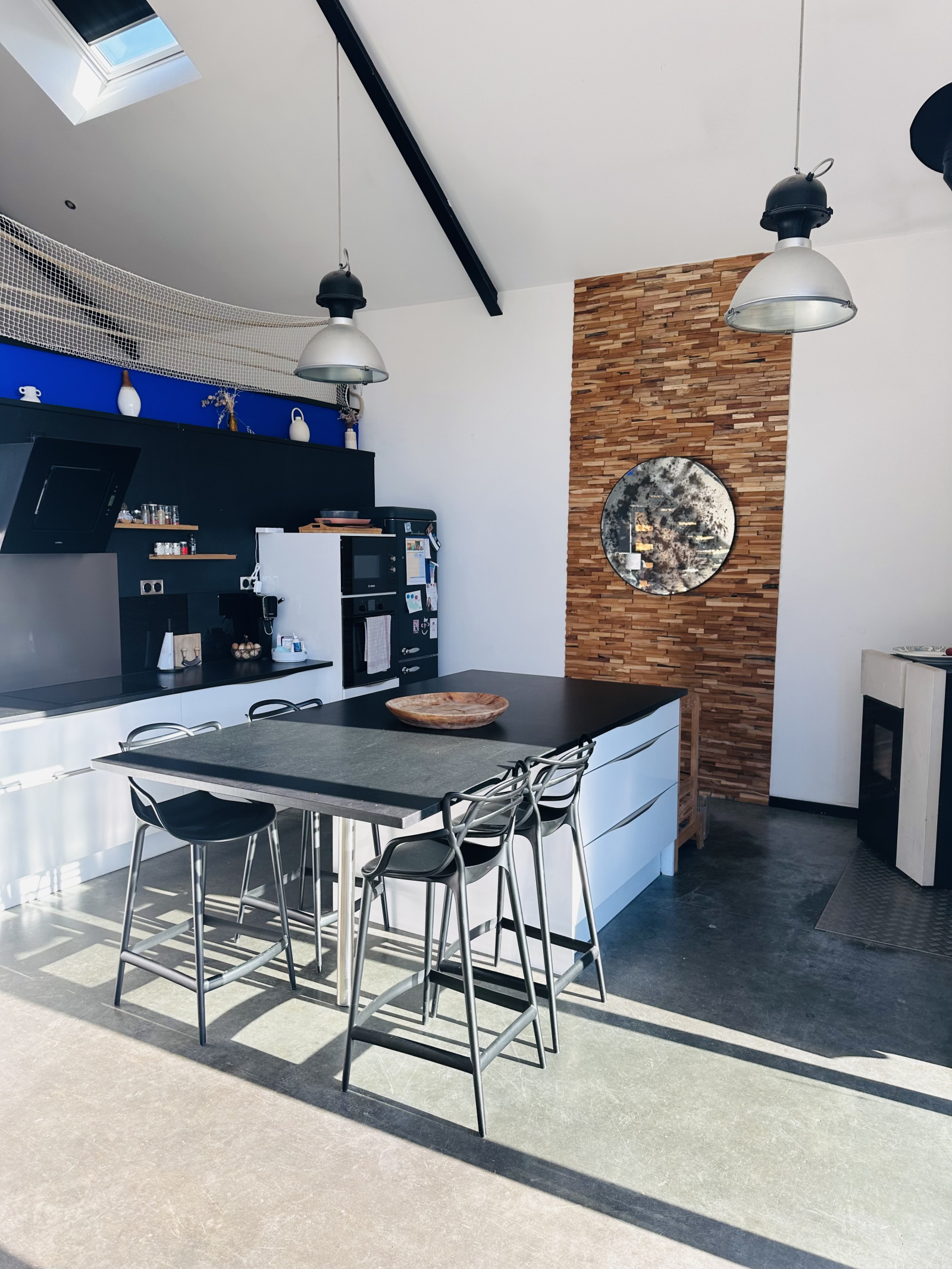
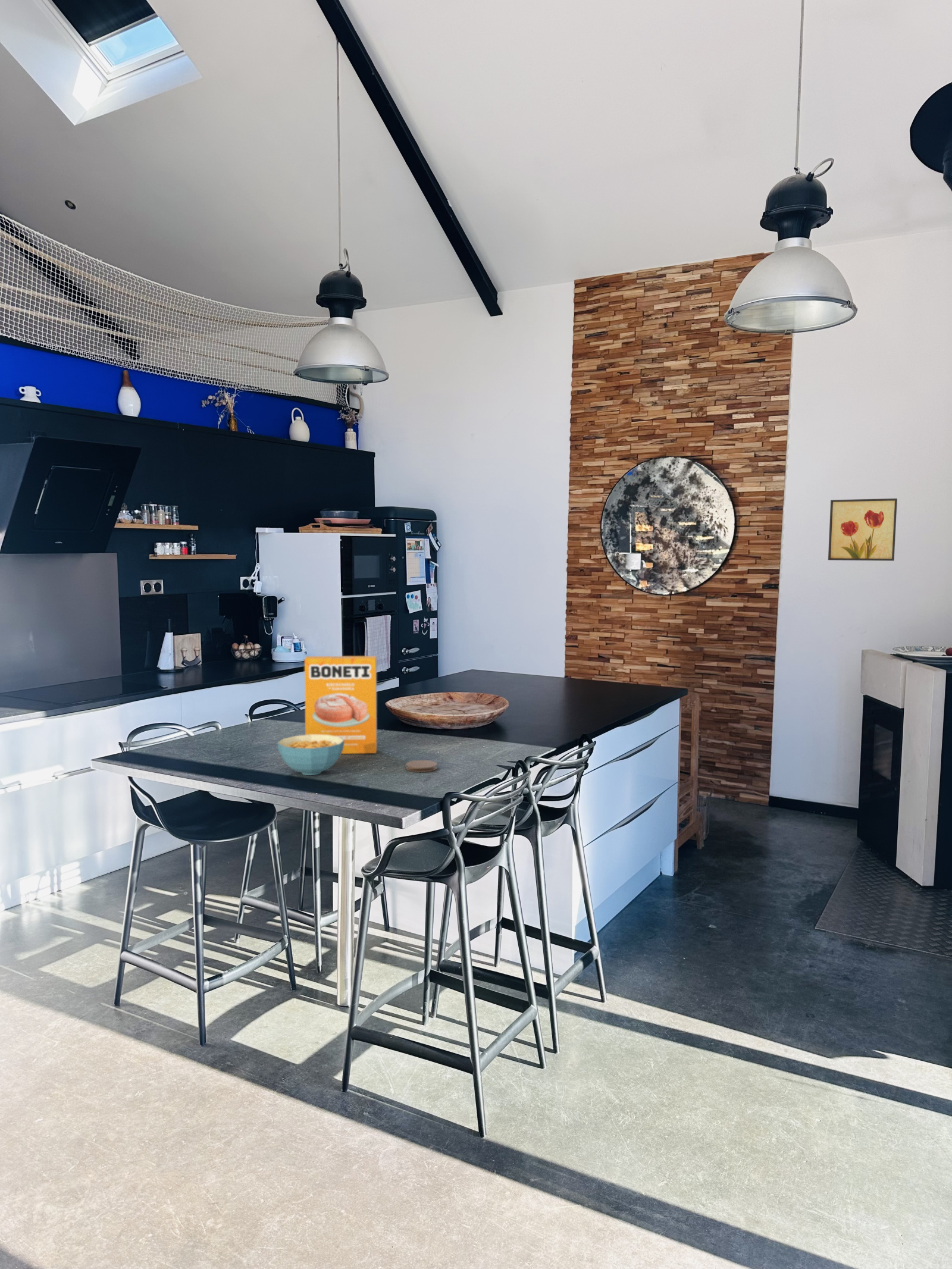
+ cereal box [304,656,377,754]
+ cereal bowl [277,735,345,776]
+ coaster [405,760,438,773]
+ wall art [828,498,898,562]
